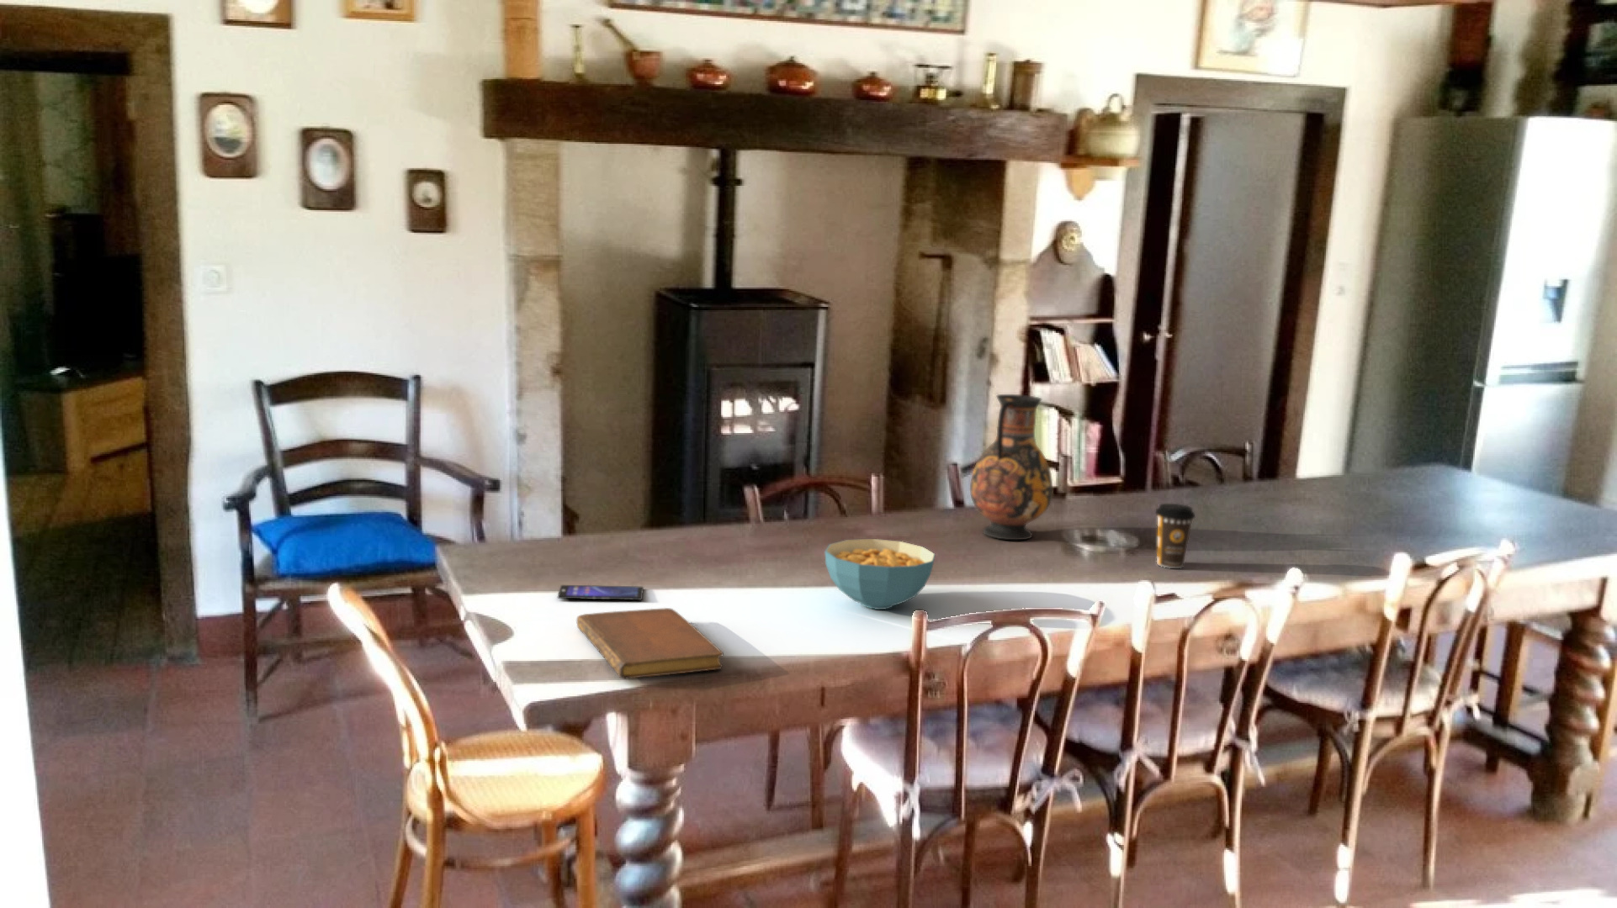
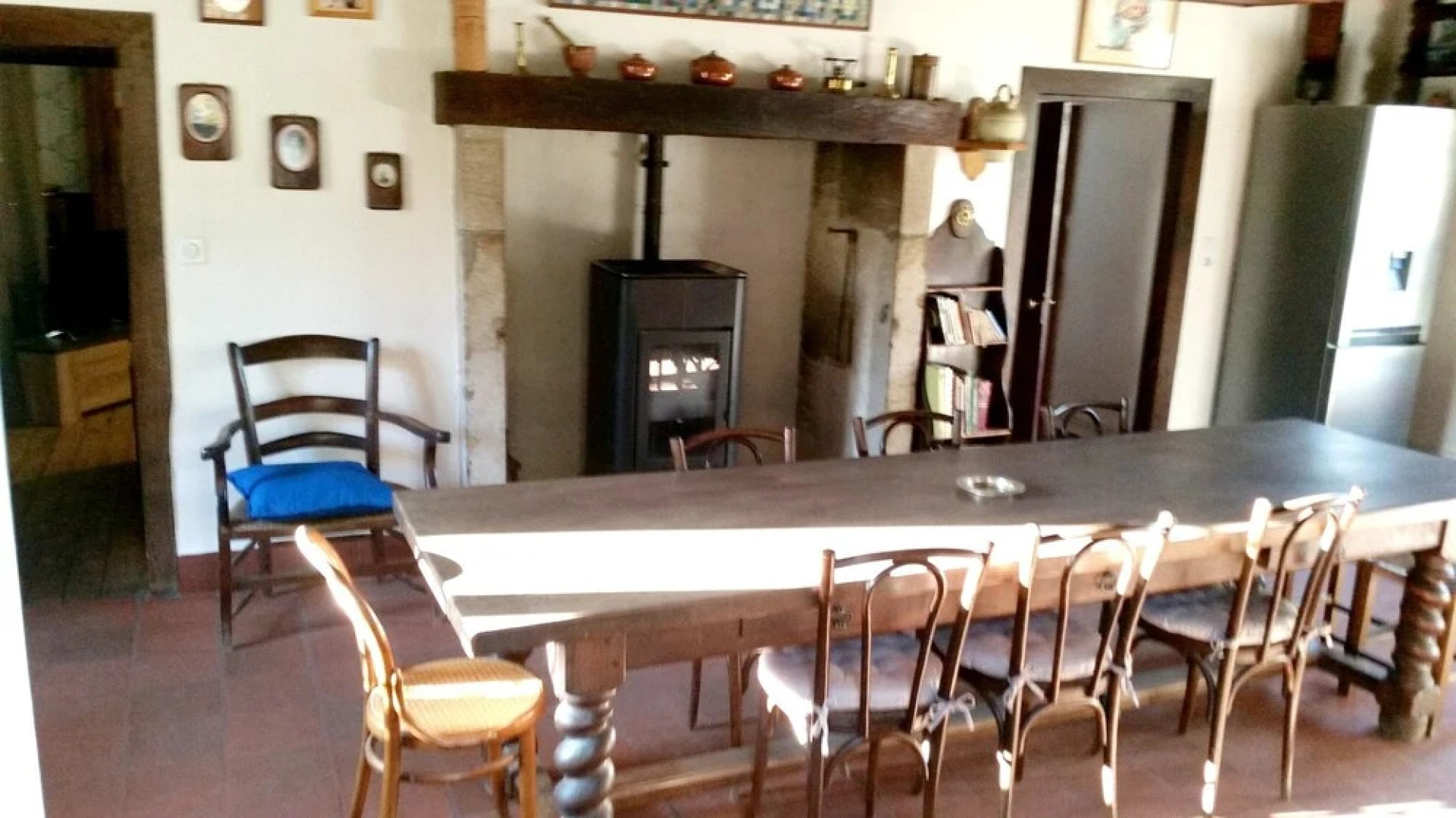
- vase [970,393,1053,541]
- cereal bowl [824,538,936,611]
- smartphone [556,584,644,602]
- notebook [575,607,724,679]
- coffee cup [1154,503,1196,569]
